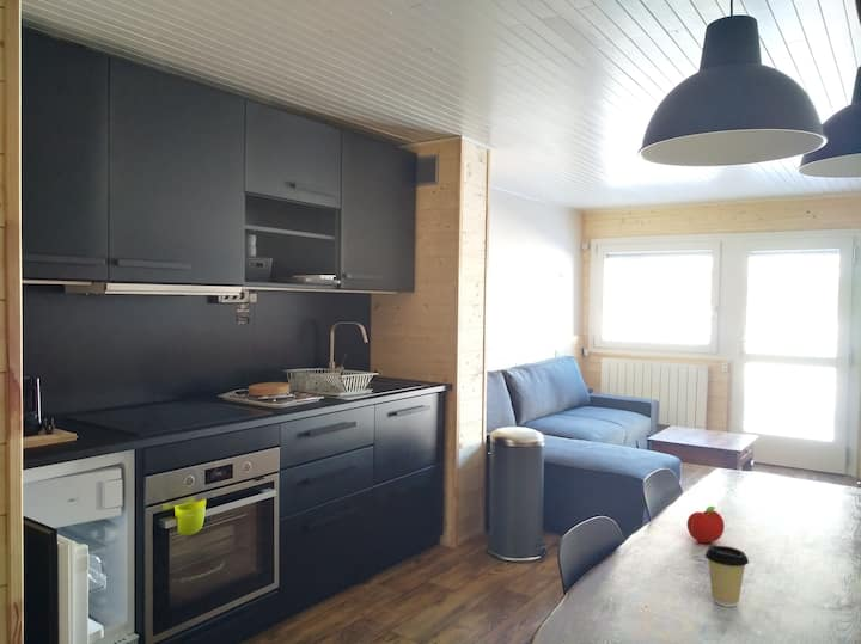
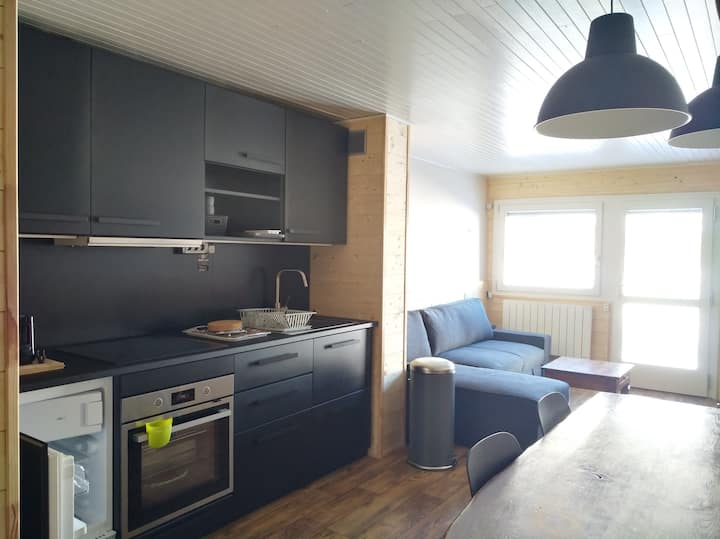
- coffee cup [704,544,750,608]
- fruit [686,505,726,544]
